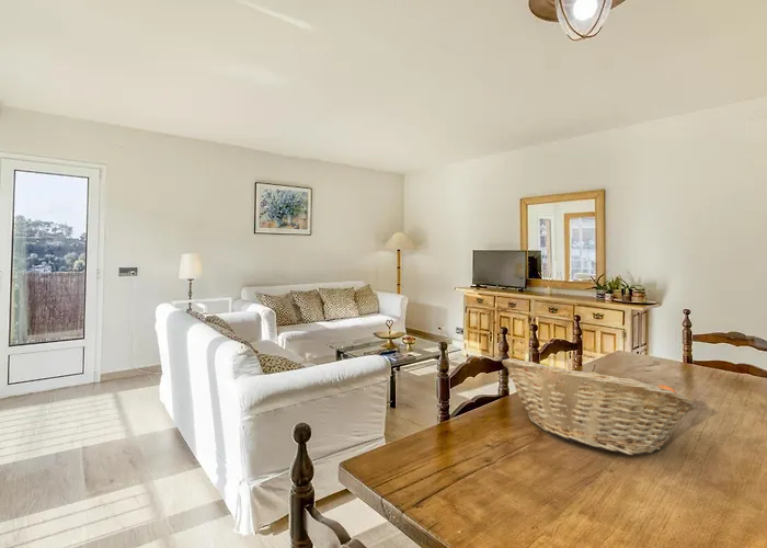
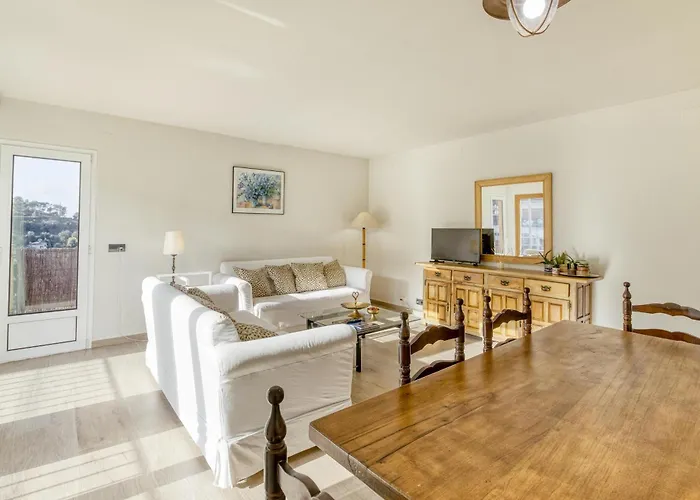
- fruit basket [501,357,698,456]
